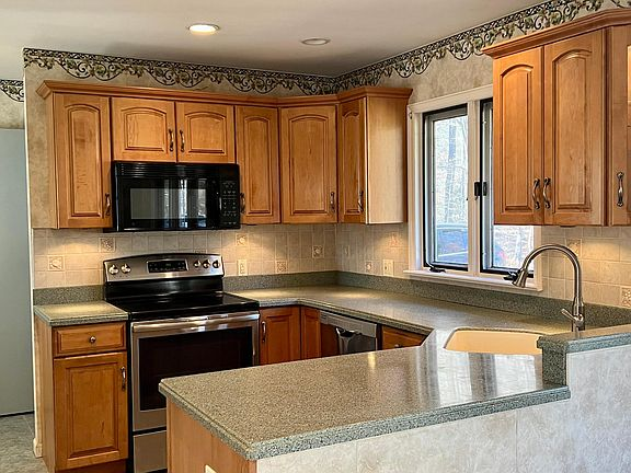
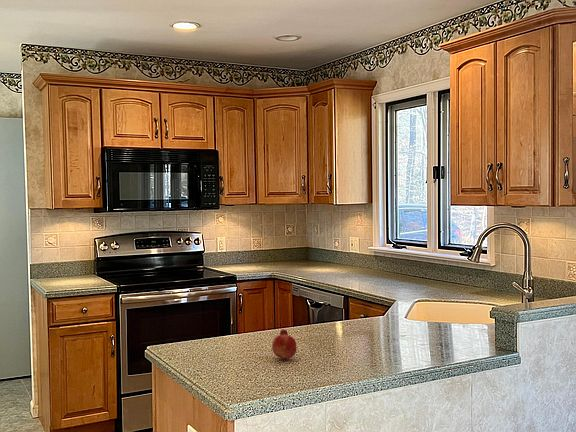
+ fruit [271,329,298,361]
